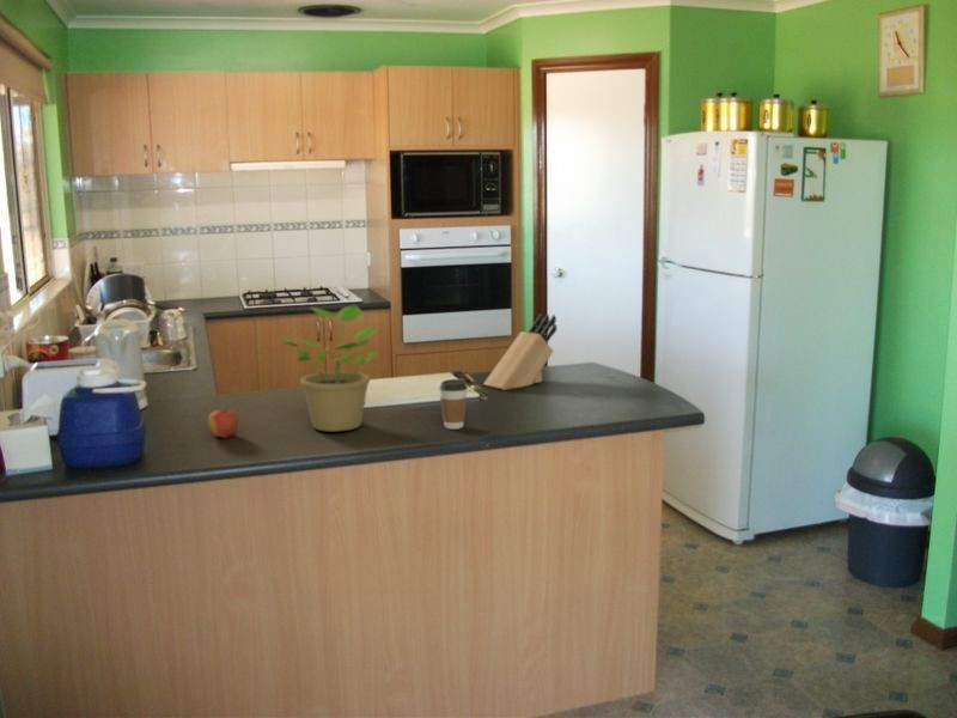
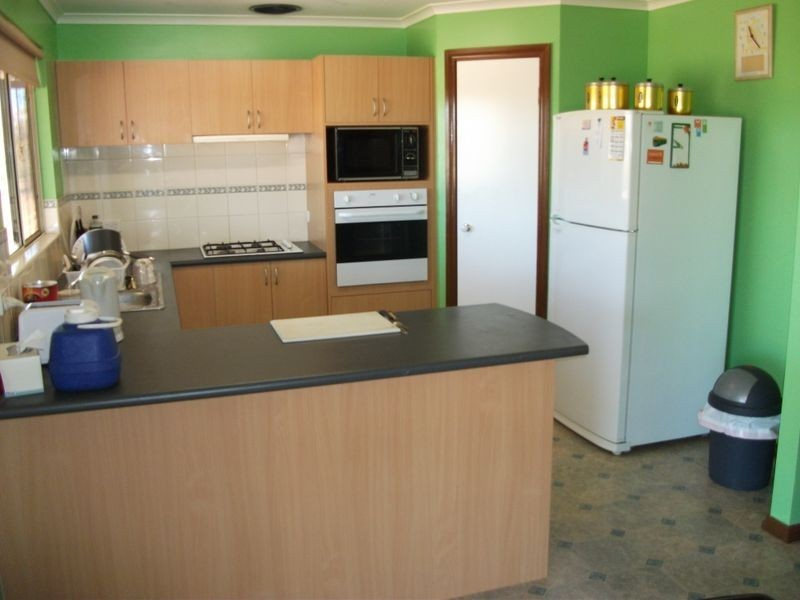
- apple [207,404,239,439]
- knife block [482,314,559,391]
- potted plant [281,304,379,433]
- coffee cup [438,378,469,431]
